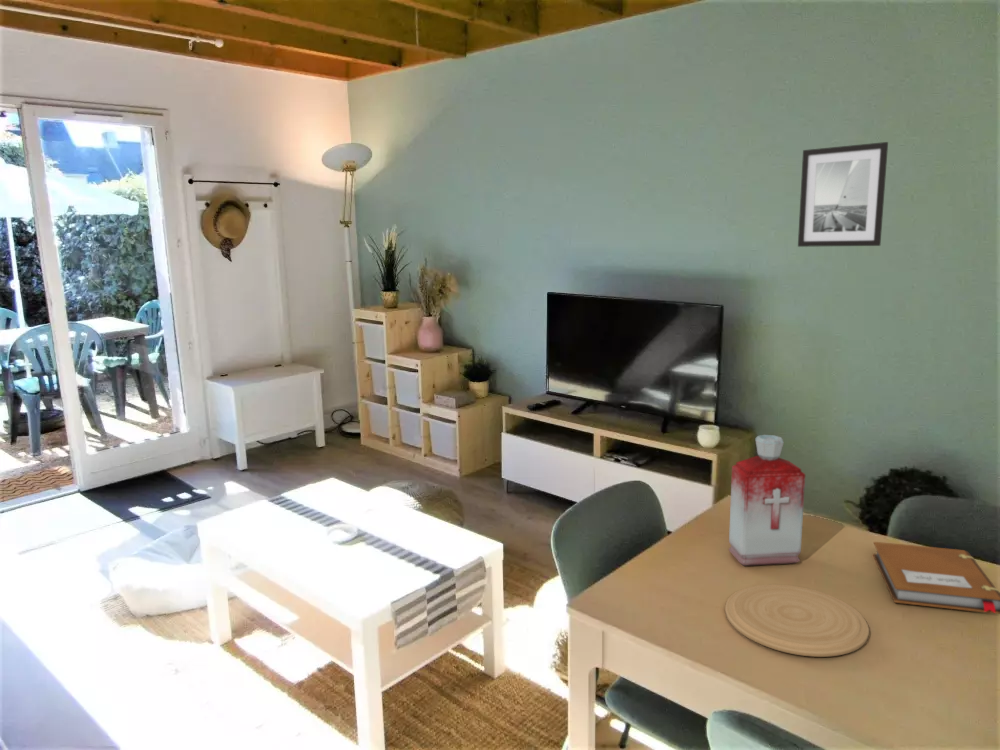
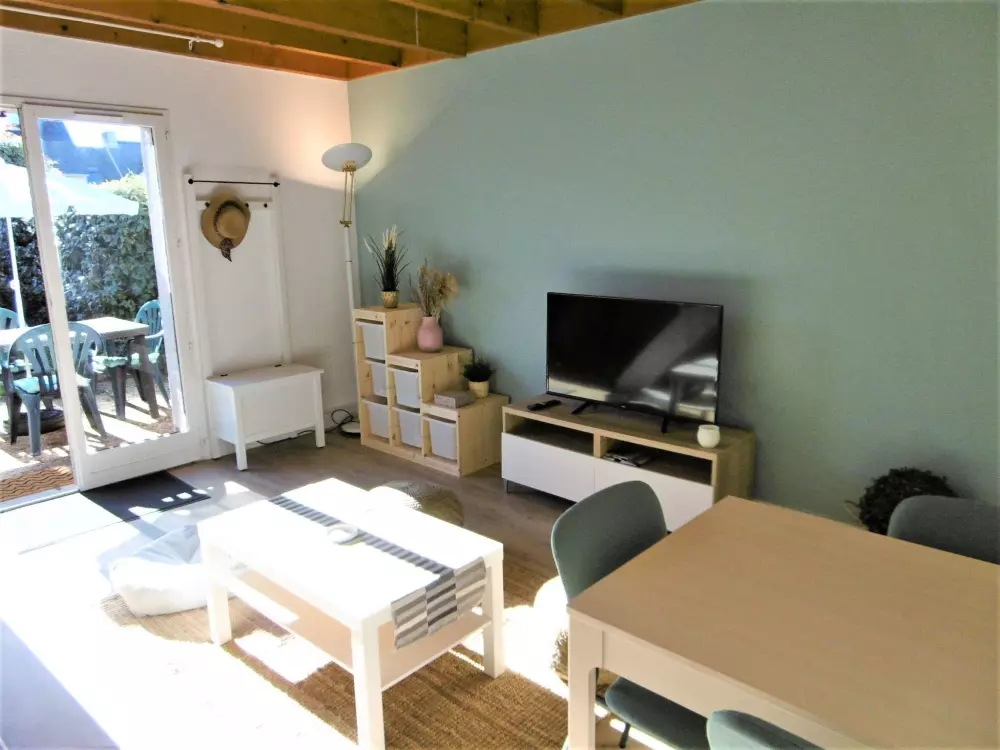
- notebook [872,541,1000,615]
- plate [724,584,870,658]
- bottle [728,434,806,567]
- wall art [797,141,889,248]
